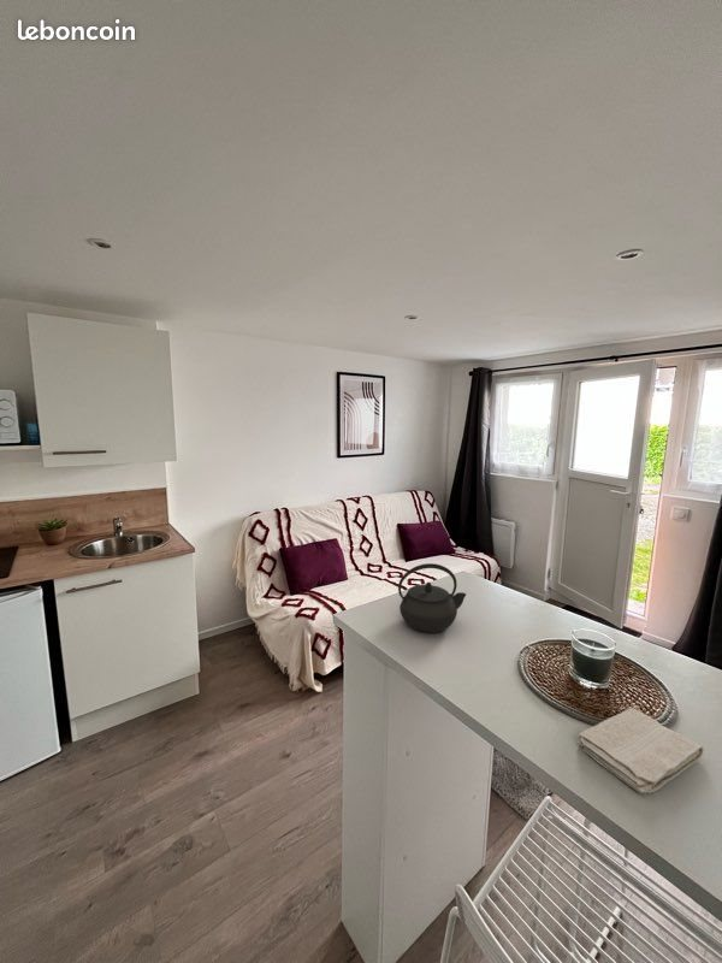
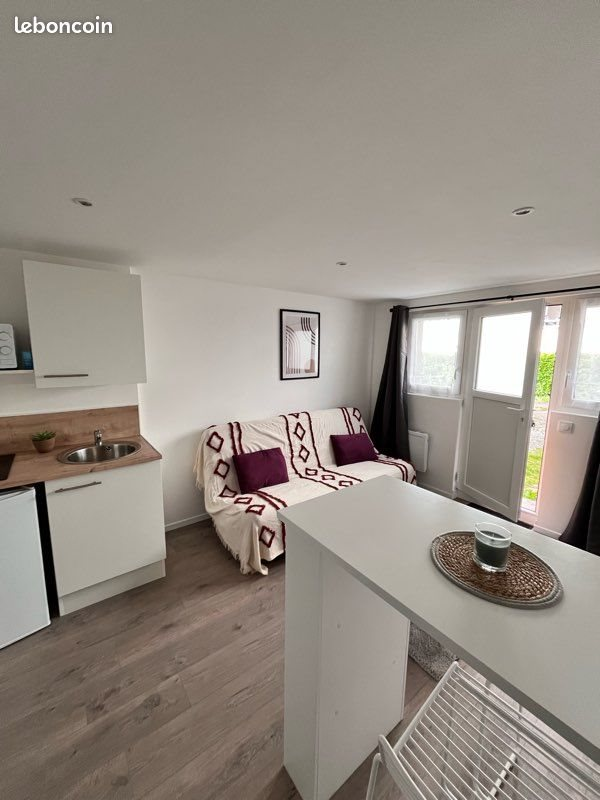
- kettle [397,562,467,634]
- washcloth [576,707,704,794]
